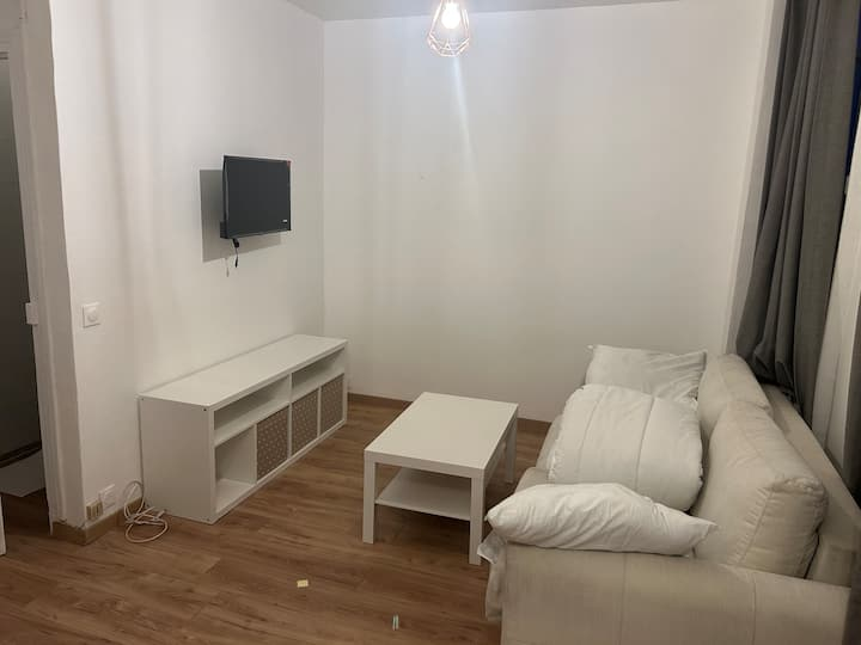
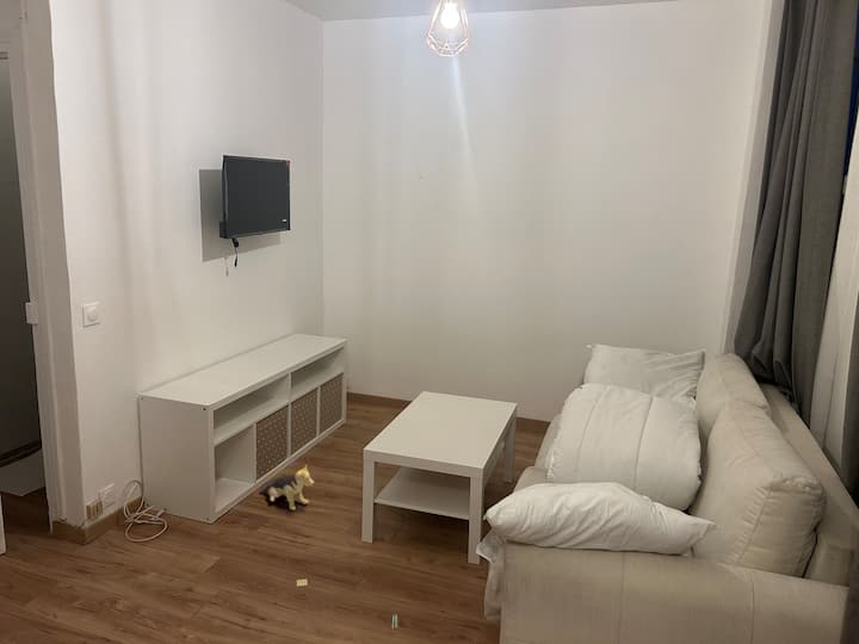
+ plush toy [258,464,315,512]
